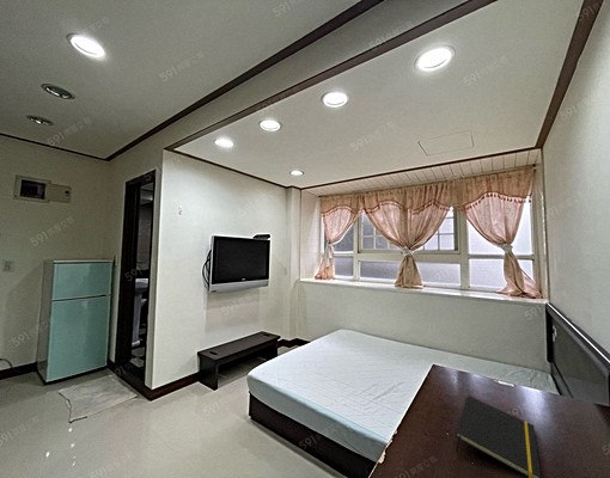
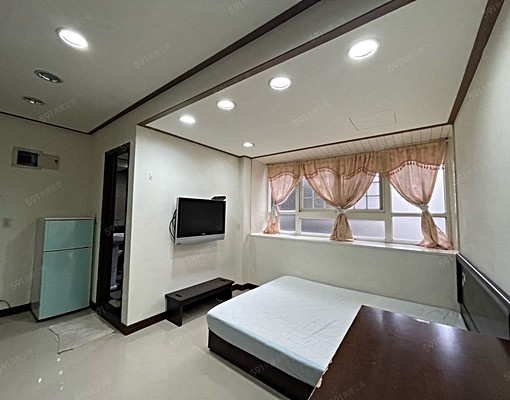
- notepad [455,394,542,478]
